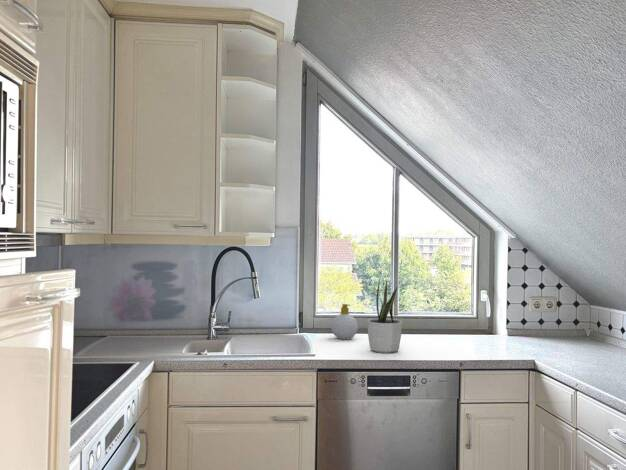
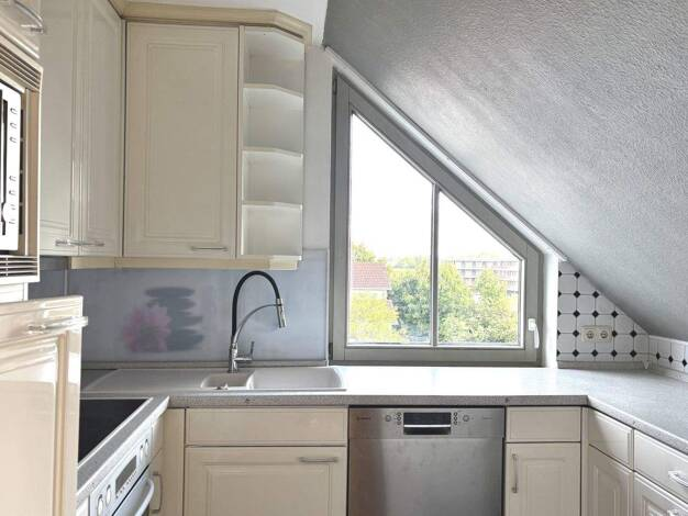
- potted plant [366,273,403,354]
- soap bottle [330,303,359,340]
